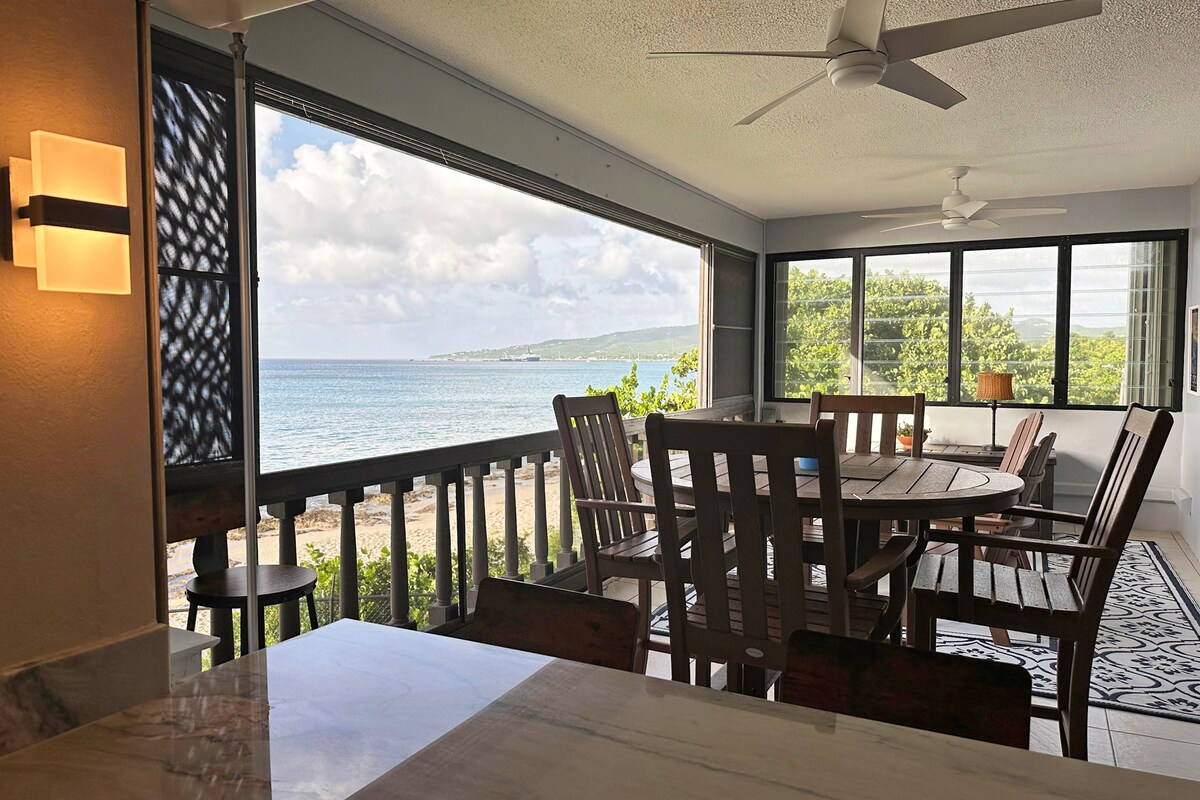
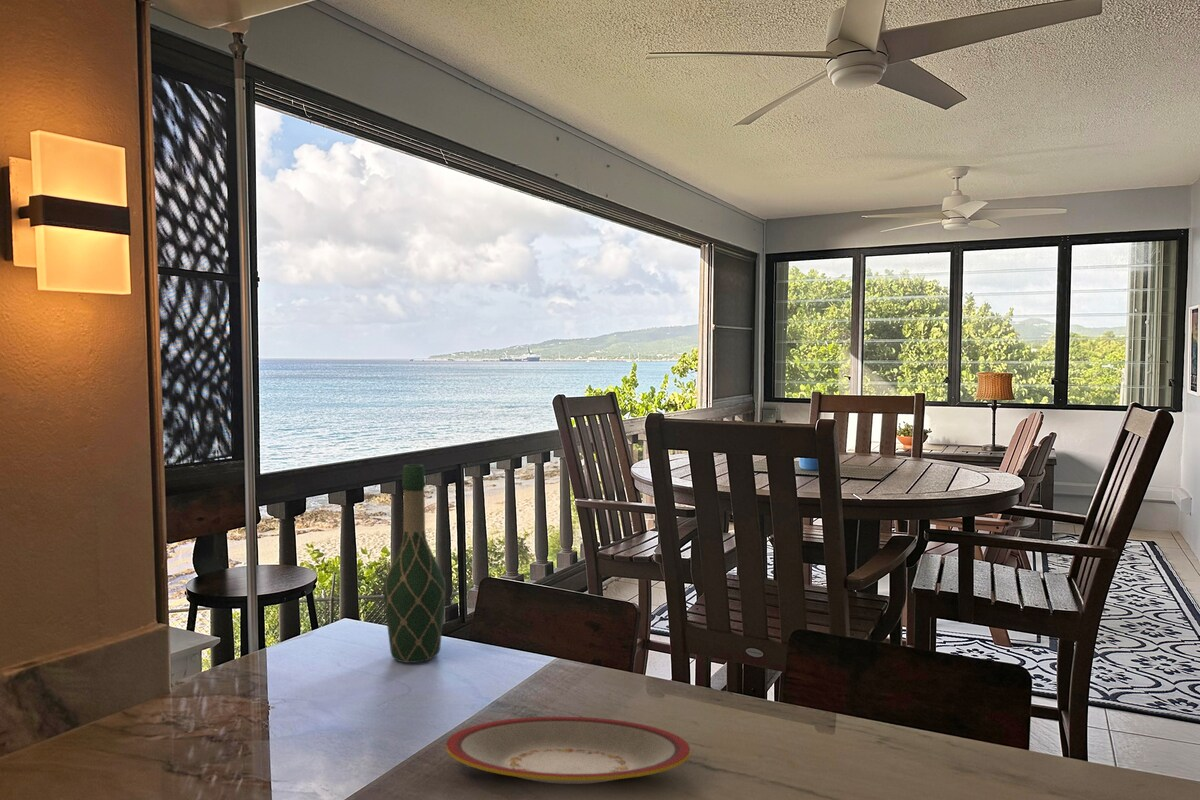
+ wine bottle [382,463,447,664]
+ plate [445,716,692,785]
